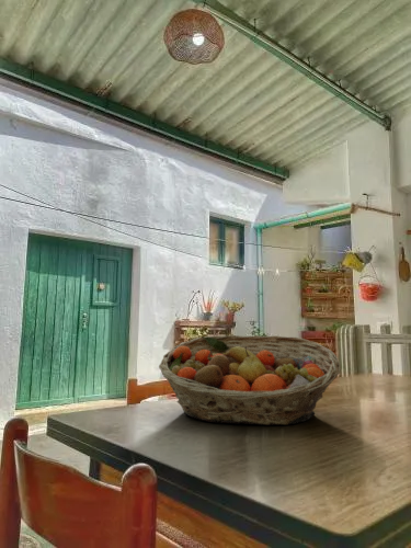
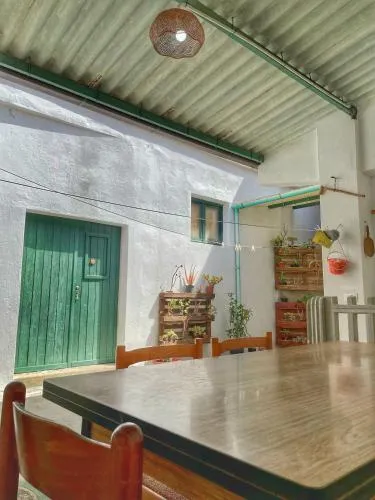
- fruit basket [158,334,342,426]
